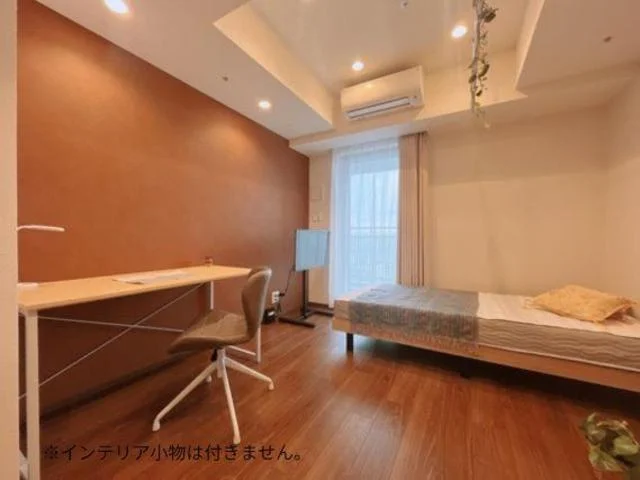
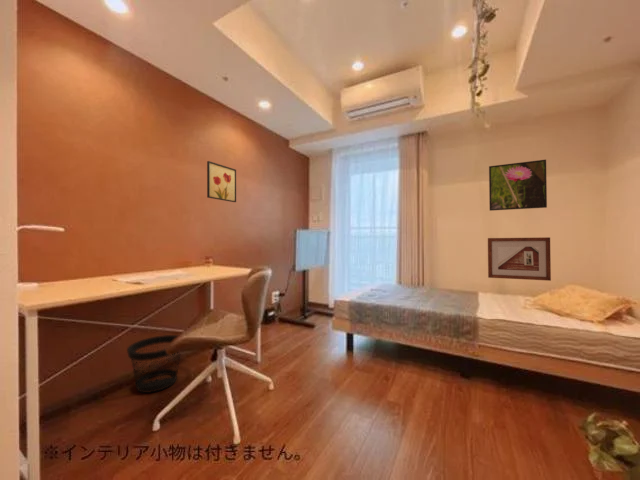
+ wall art [206,160,237,203]
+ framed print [488,159,548,212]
+ wastebasket [126,334,181,394]
+ picture frame [487,236,552,282]
